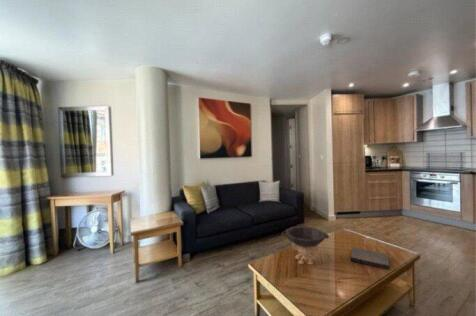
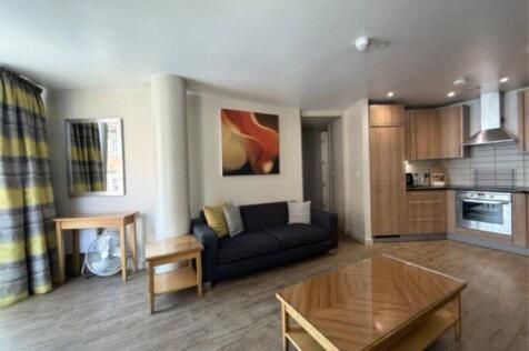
- book [350,246,391,271]
- decorative bowl [281,225,330,265]
